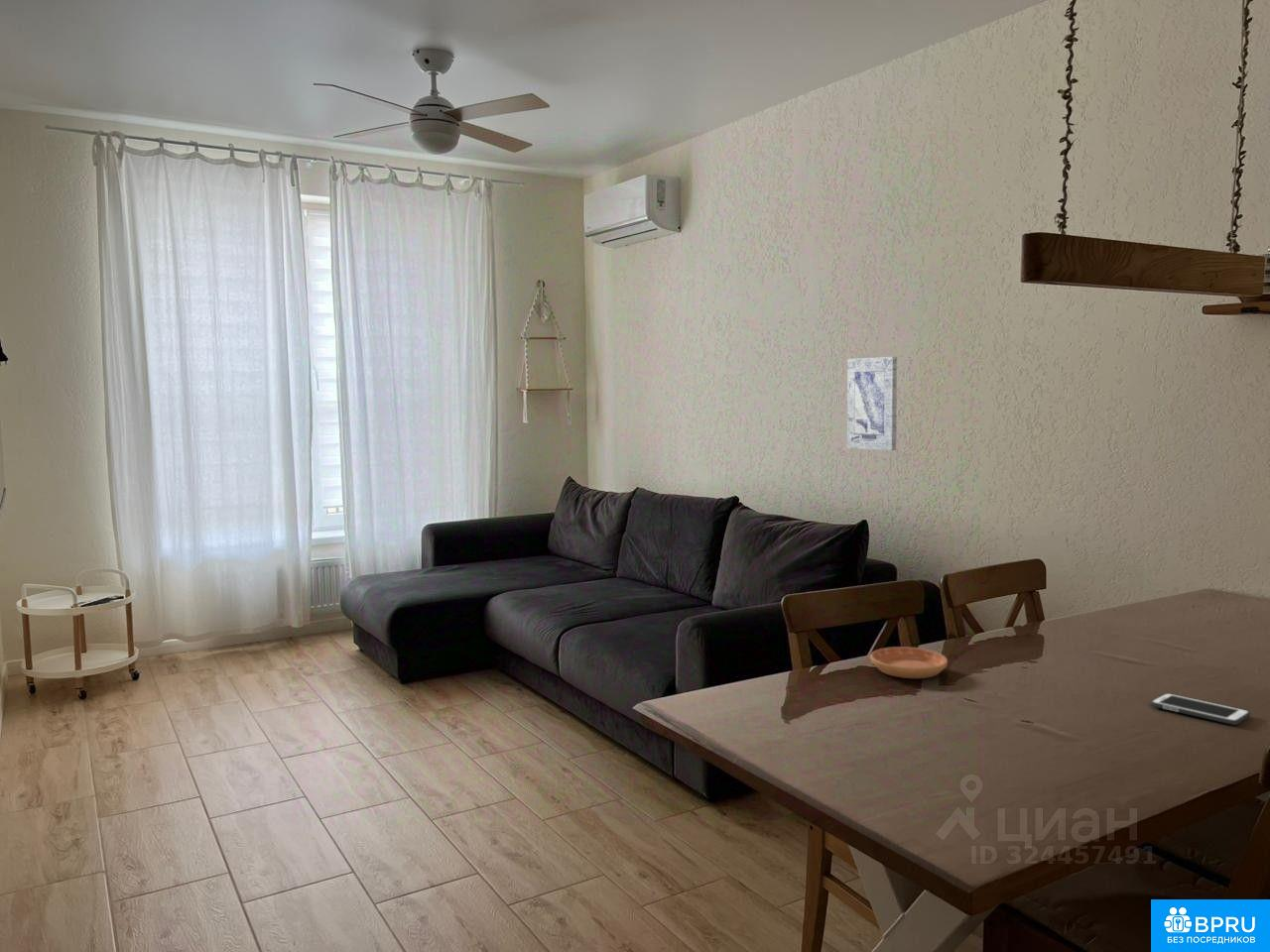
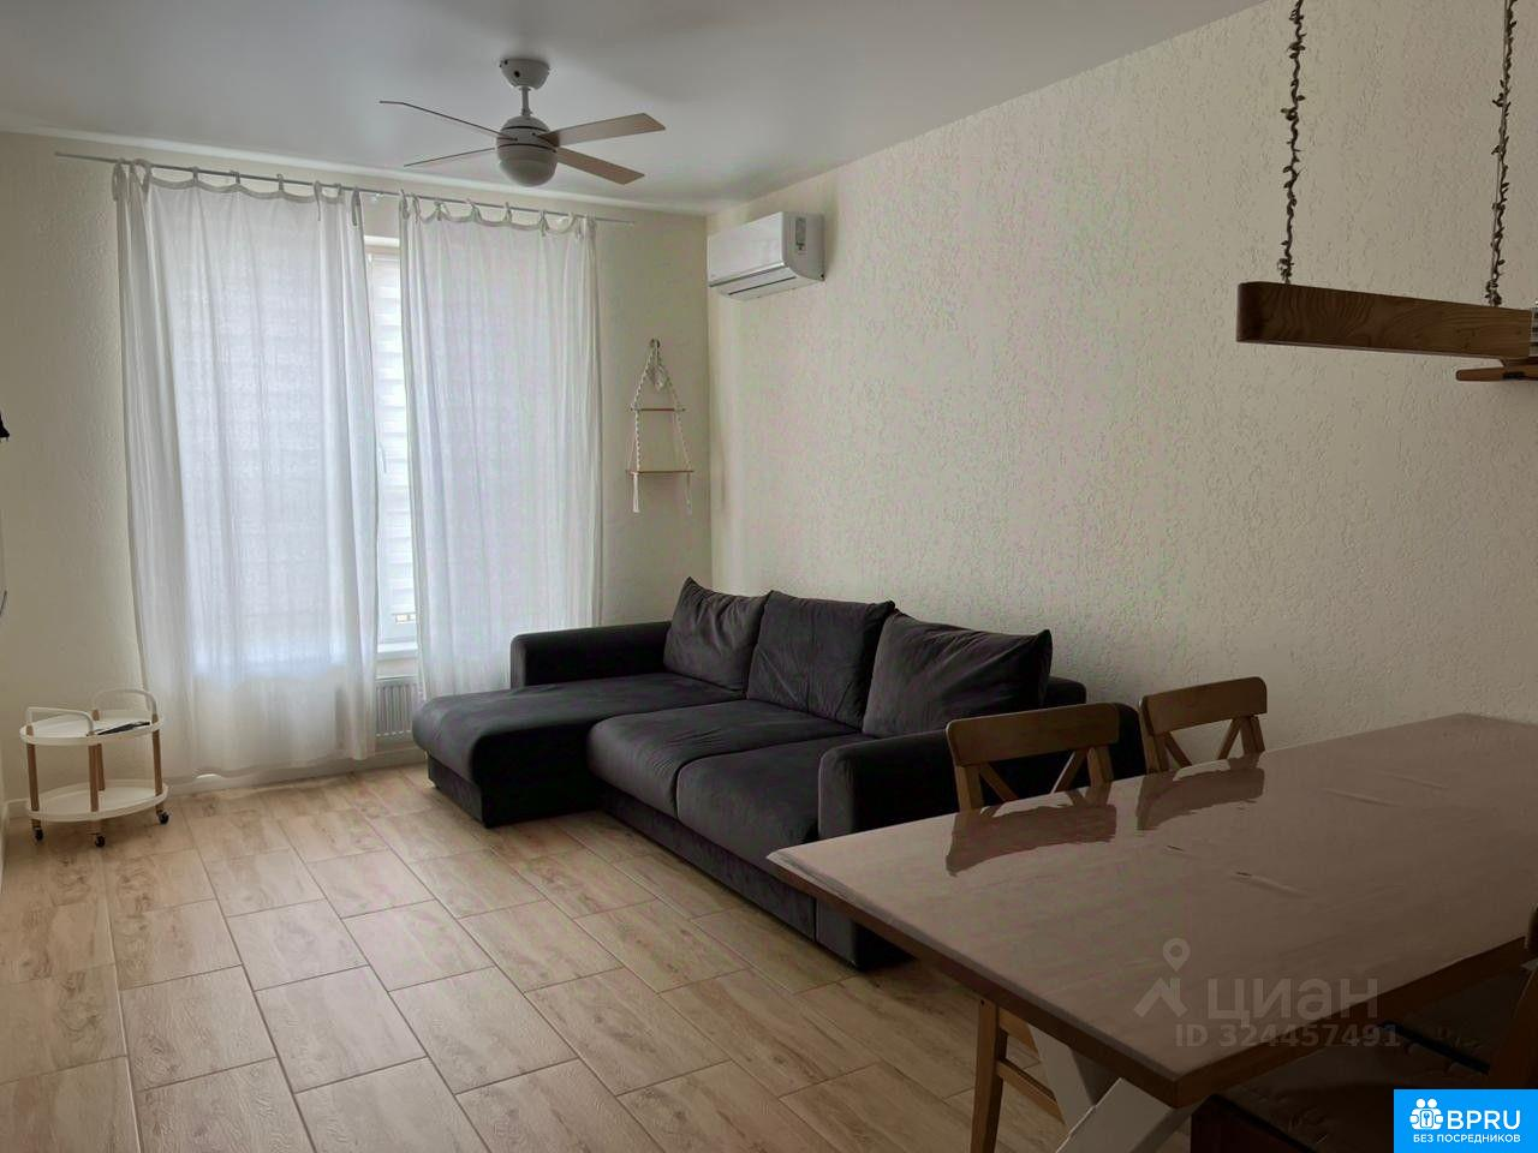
- saucer [869,646,949,679]
- wall art [846,356,898,451]
- cell phone [1149,692,1251,726]
